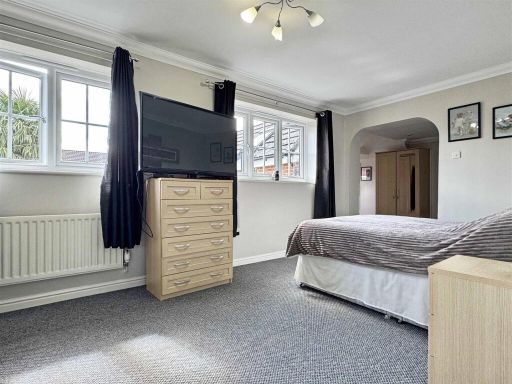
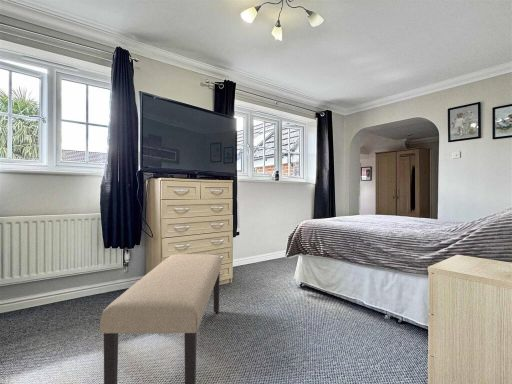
+ bench [99,253,223,384]
